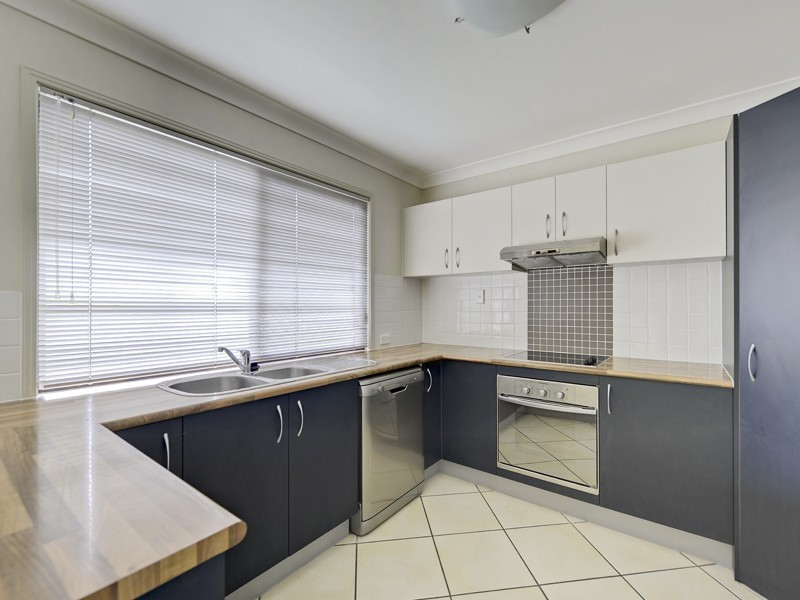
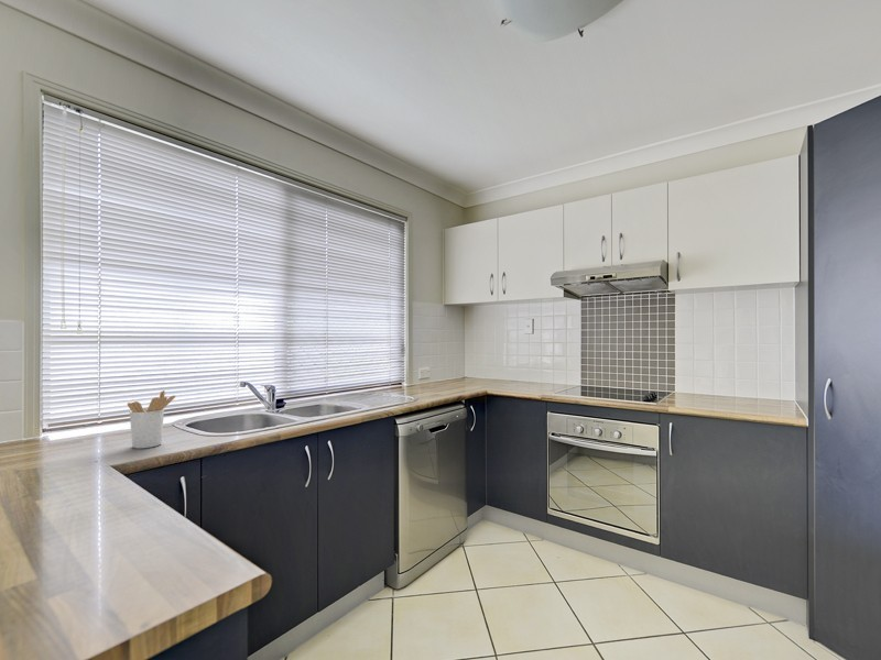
+ utensil holder [127,389,176,450]
